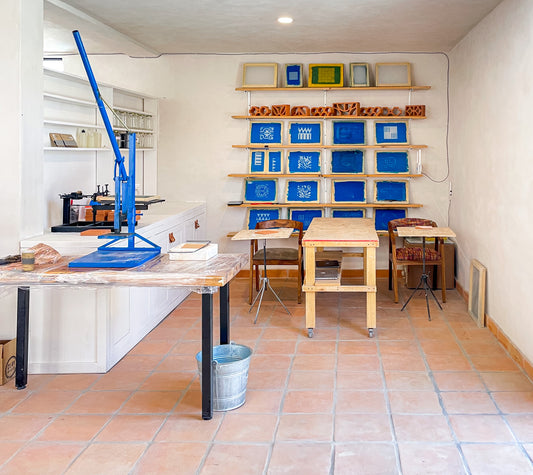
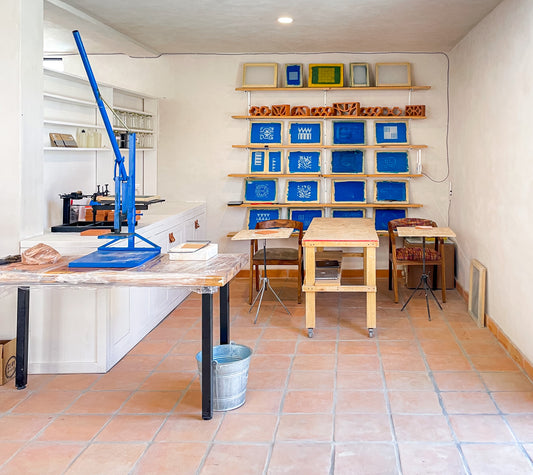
- coffee cup [19,249,37,272]
